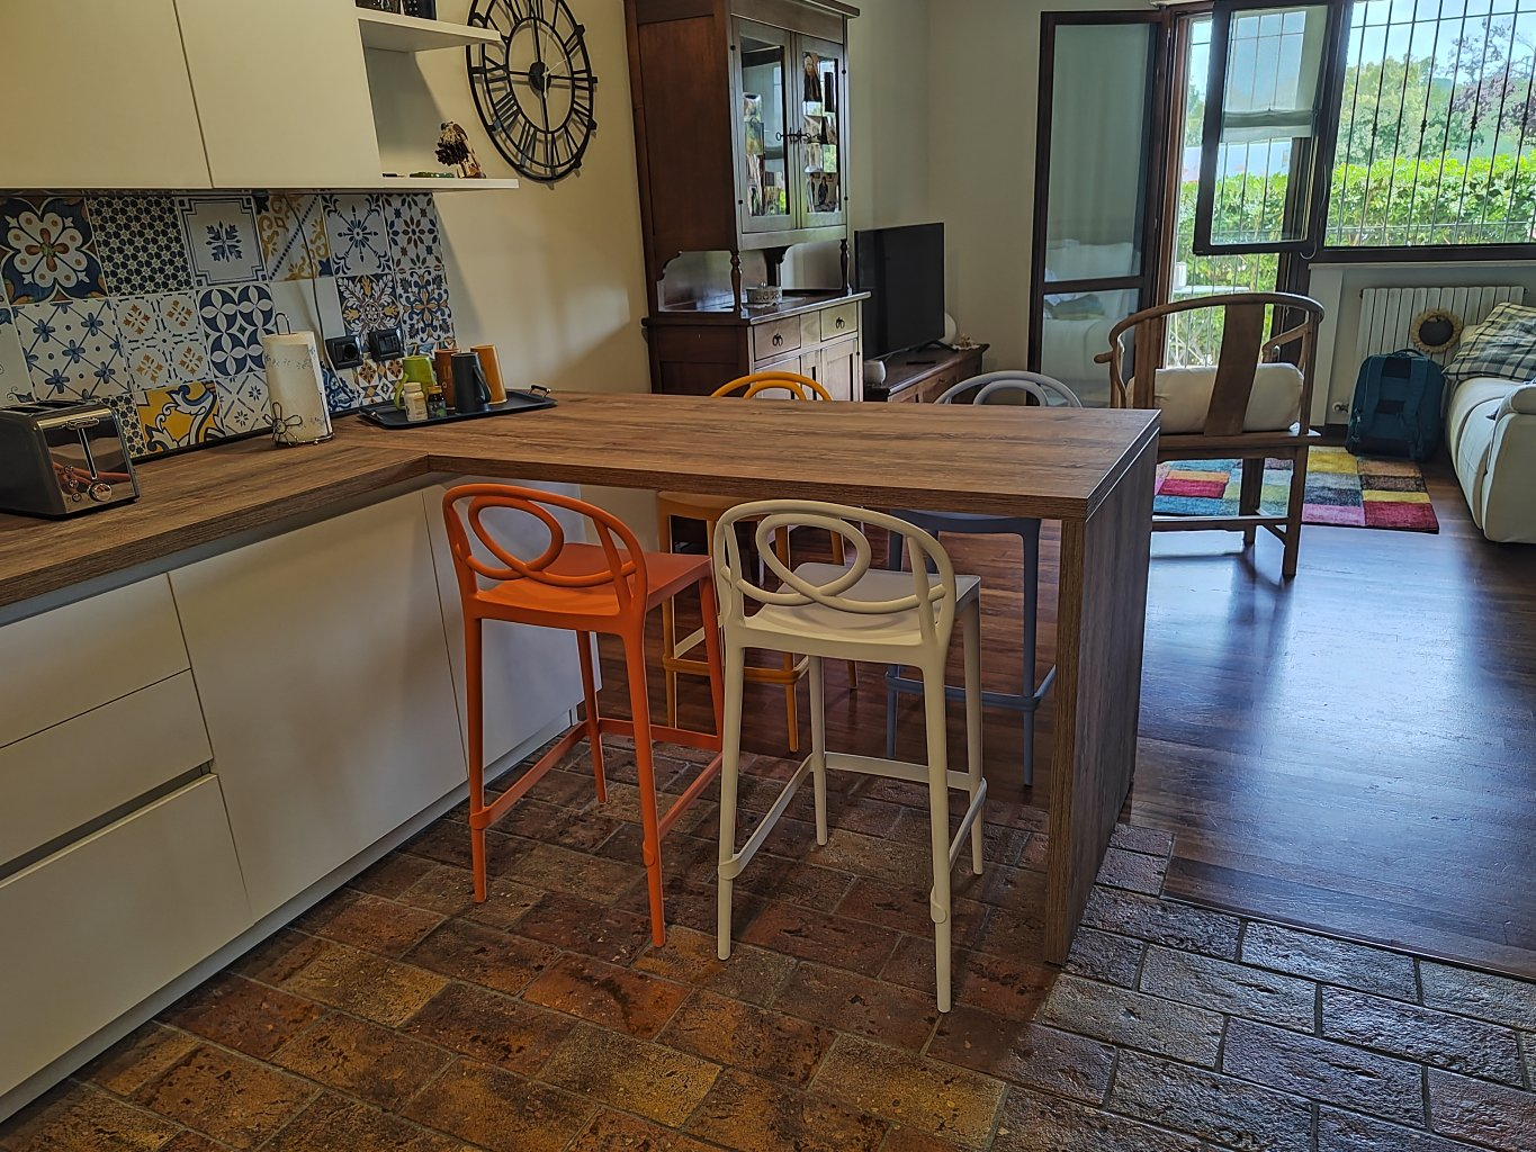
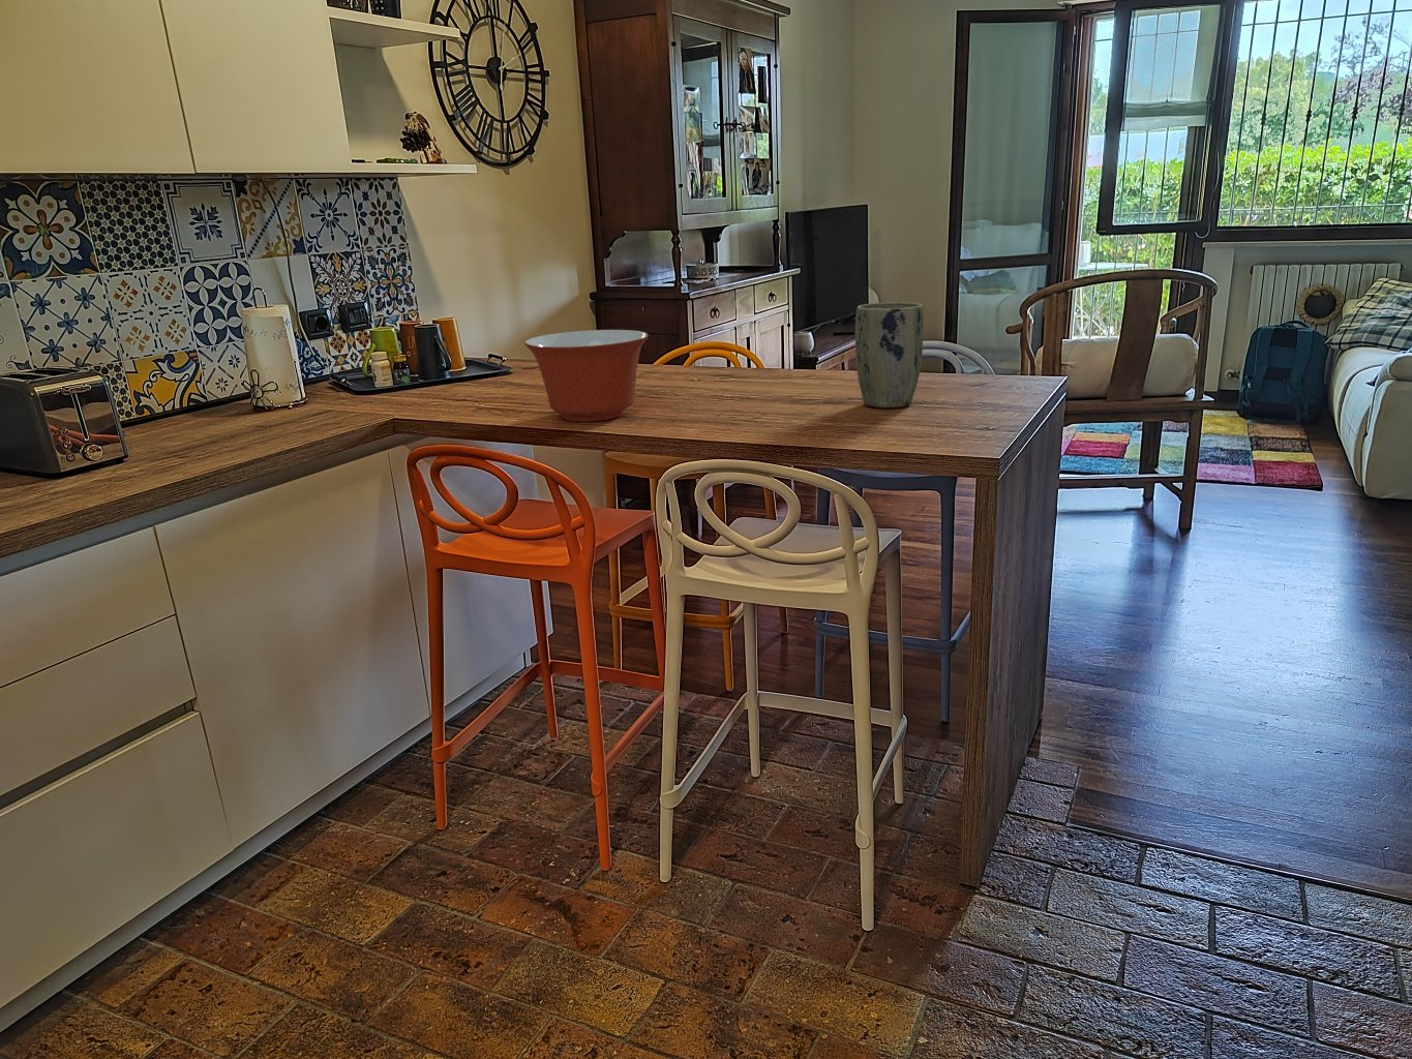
+ mixing bowl [523,329,650,423]
+ plant pot [855,301,924,409]
